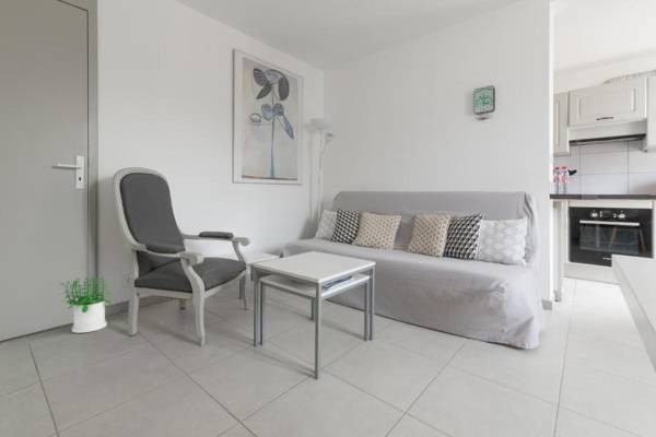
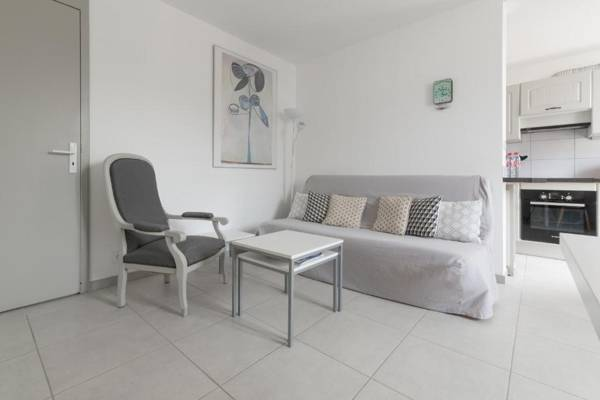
- potted plant [58,274,112,334]
